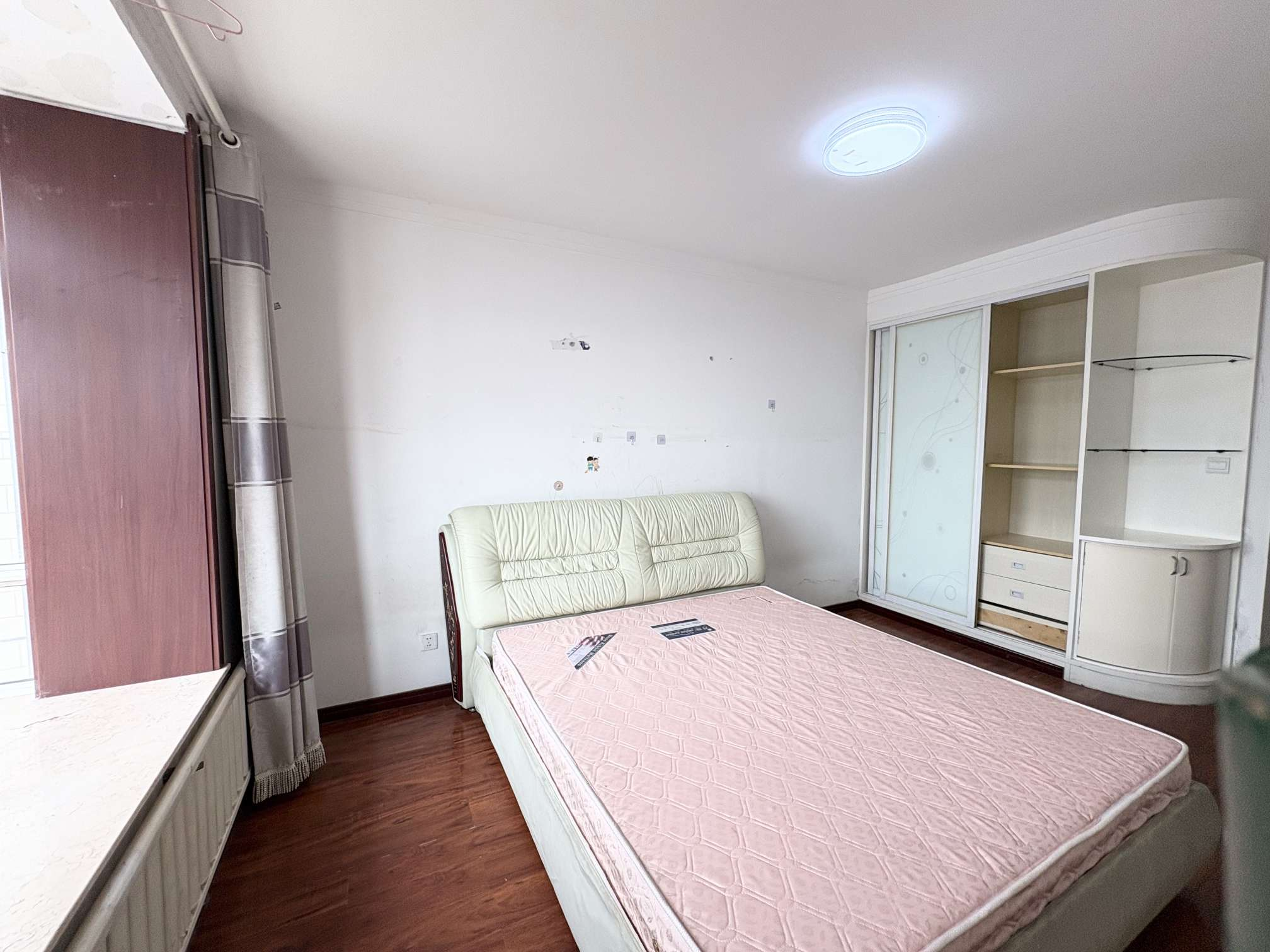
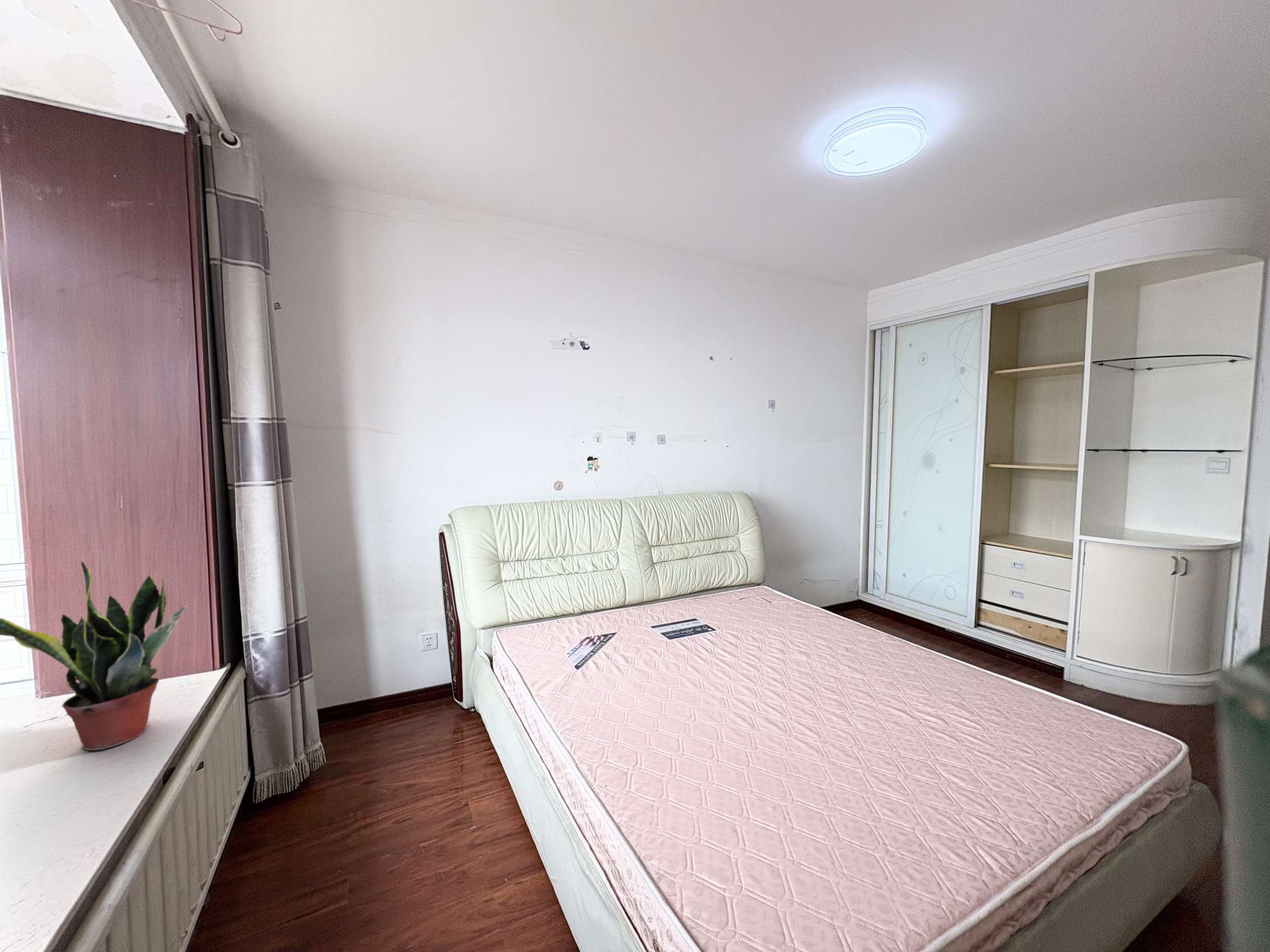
+ potted plant [0,560,188,751]
